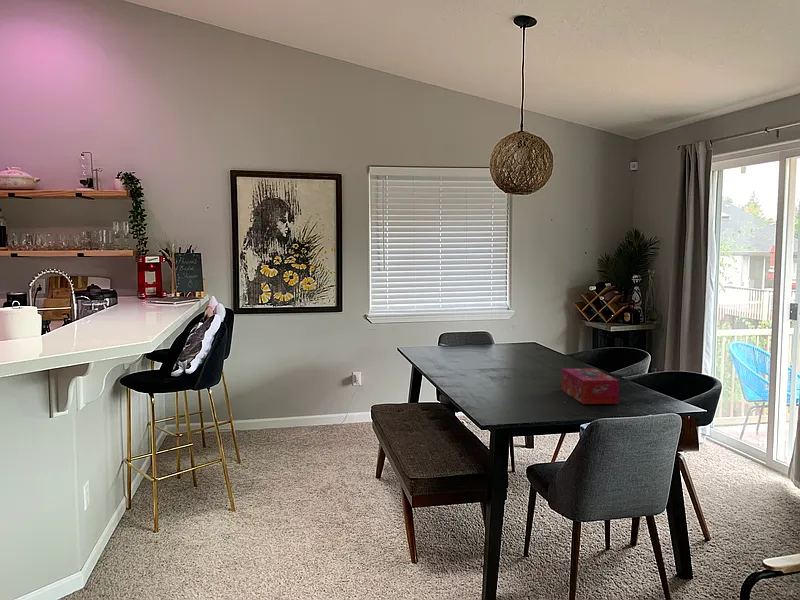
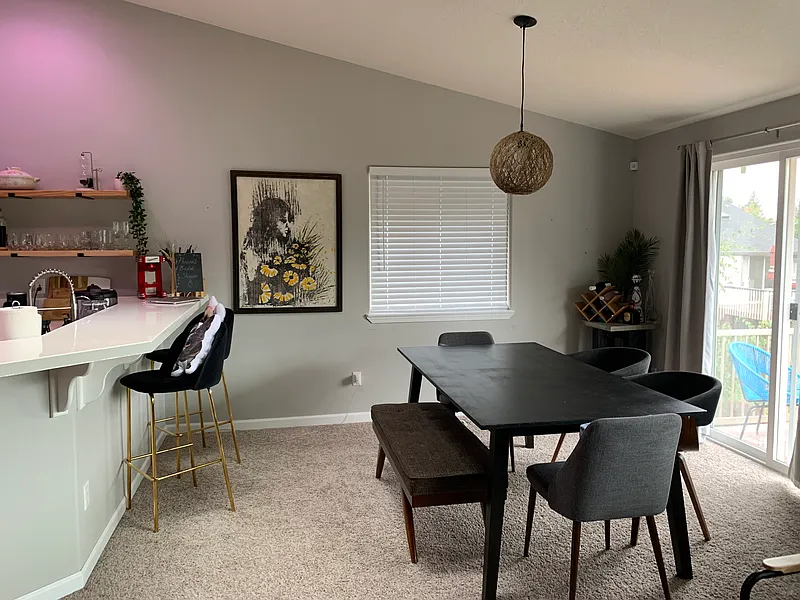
- tissue box [561,367,620,405]
